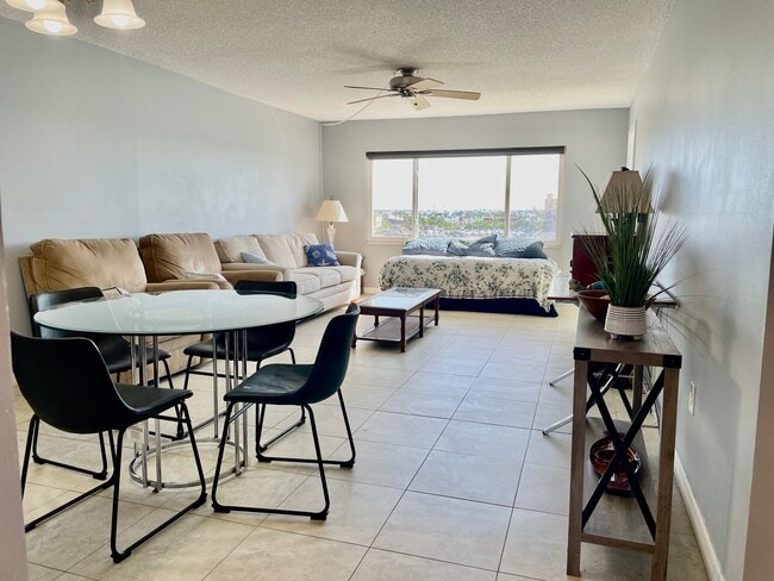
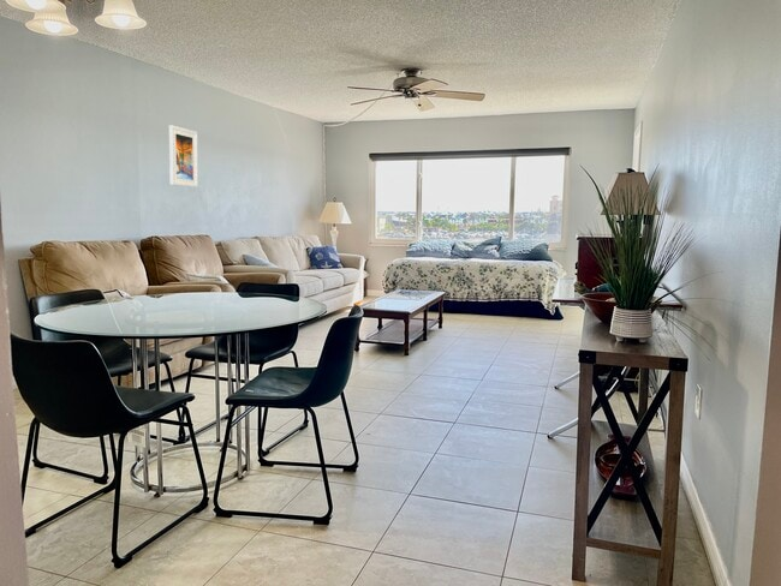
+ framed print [168,124,199,189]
